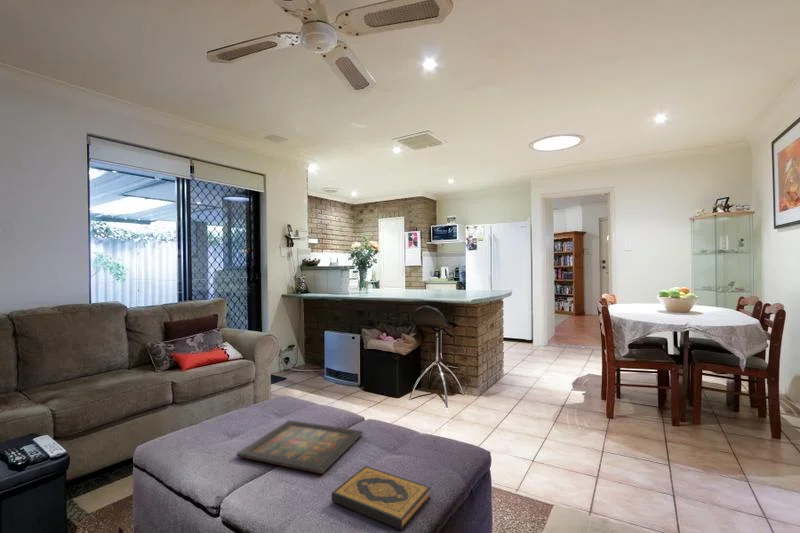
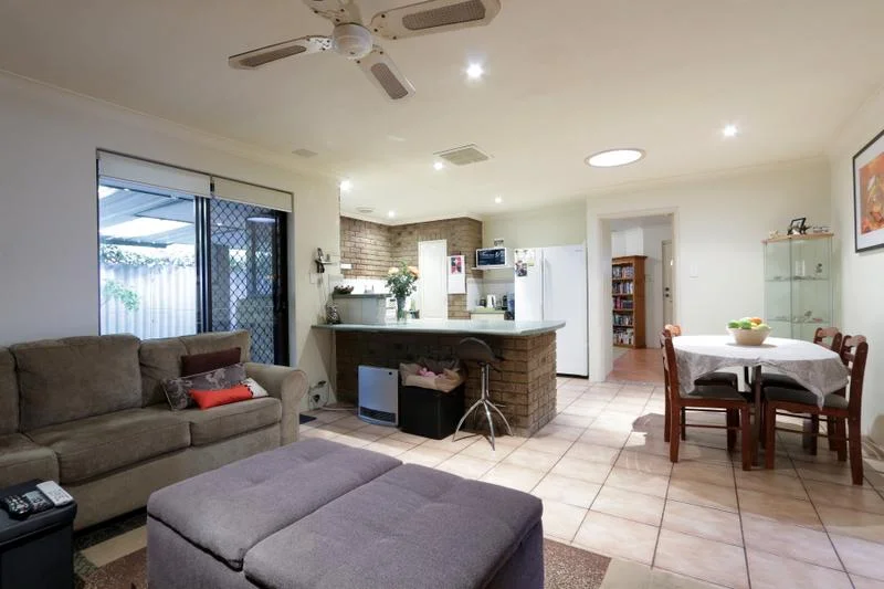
- hardback book [331,465,432,531]
- icon panel [235,419,364,475]
